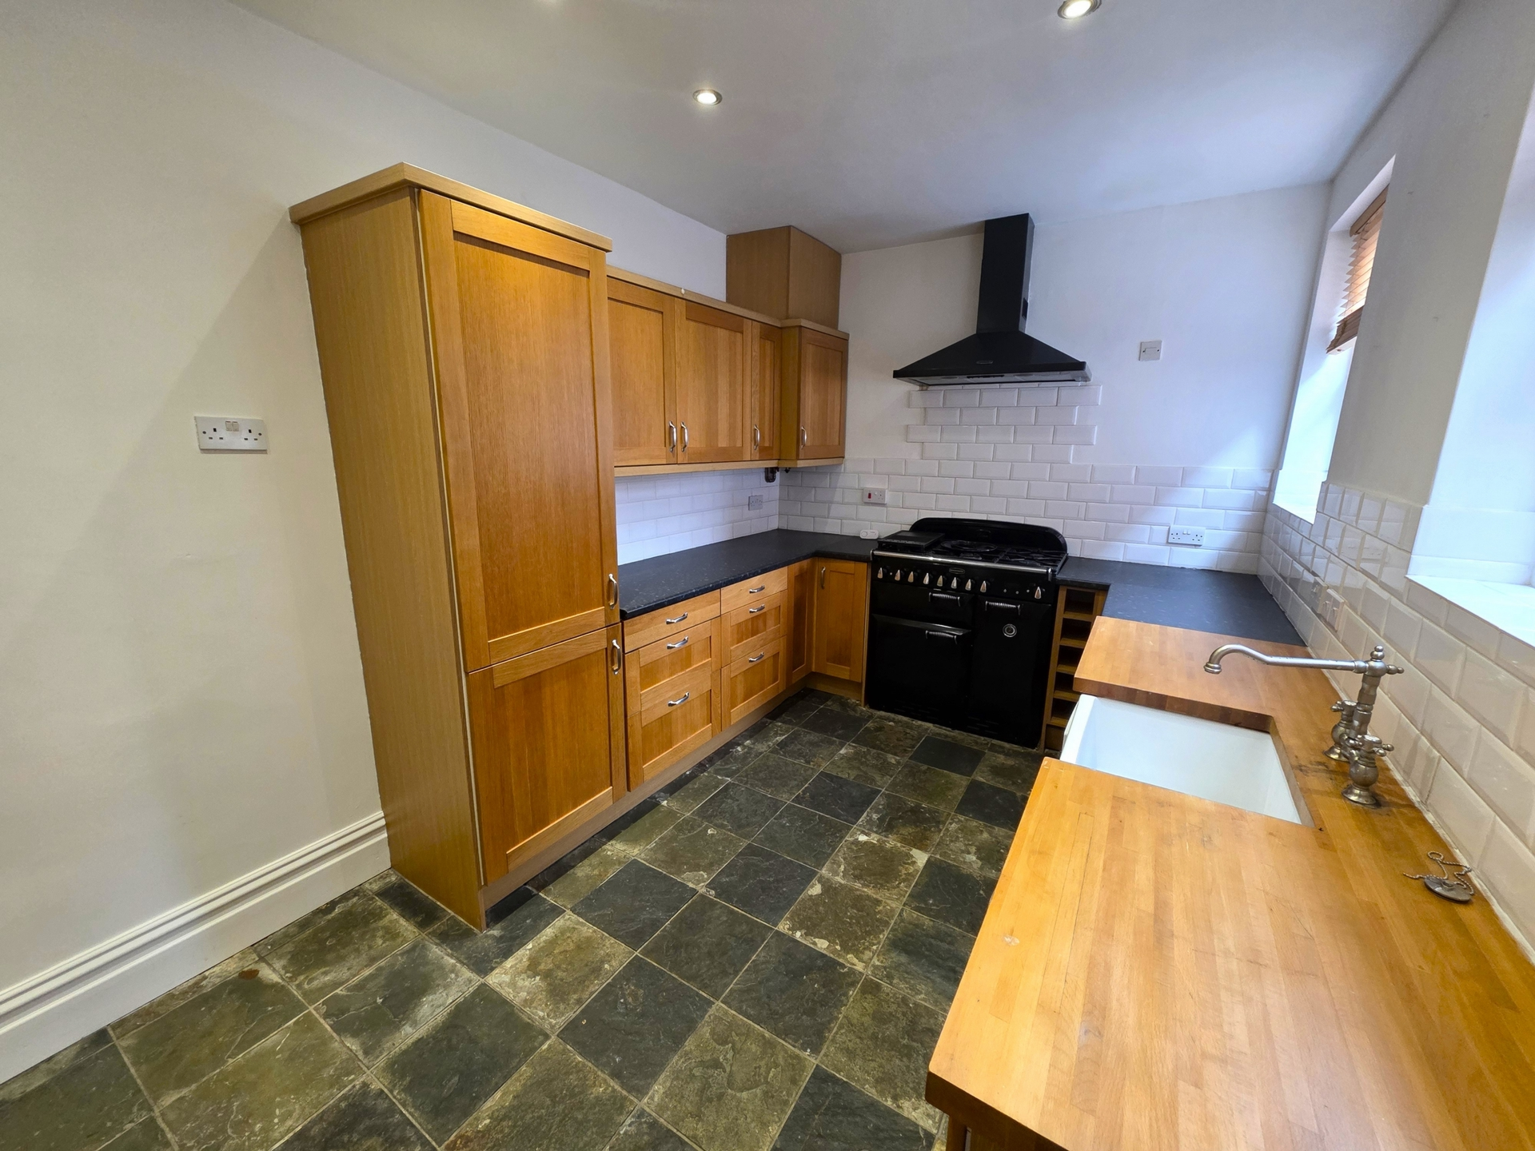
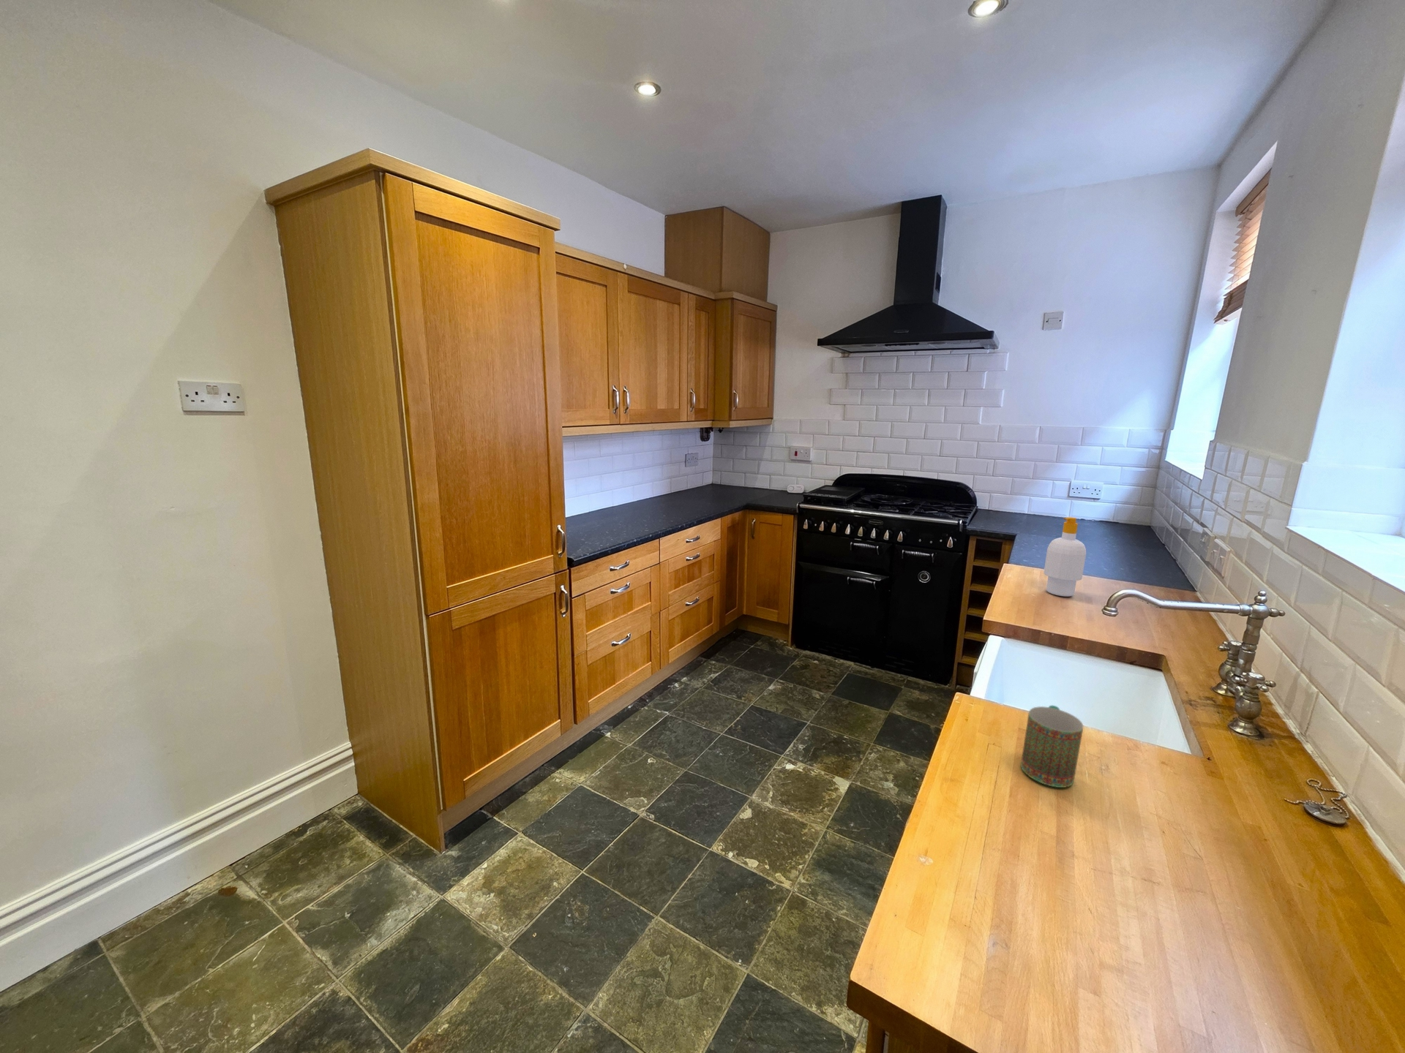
+ mug [1020,705,1084,789]
+ soap bottle [1043,517,1086,597]
